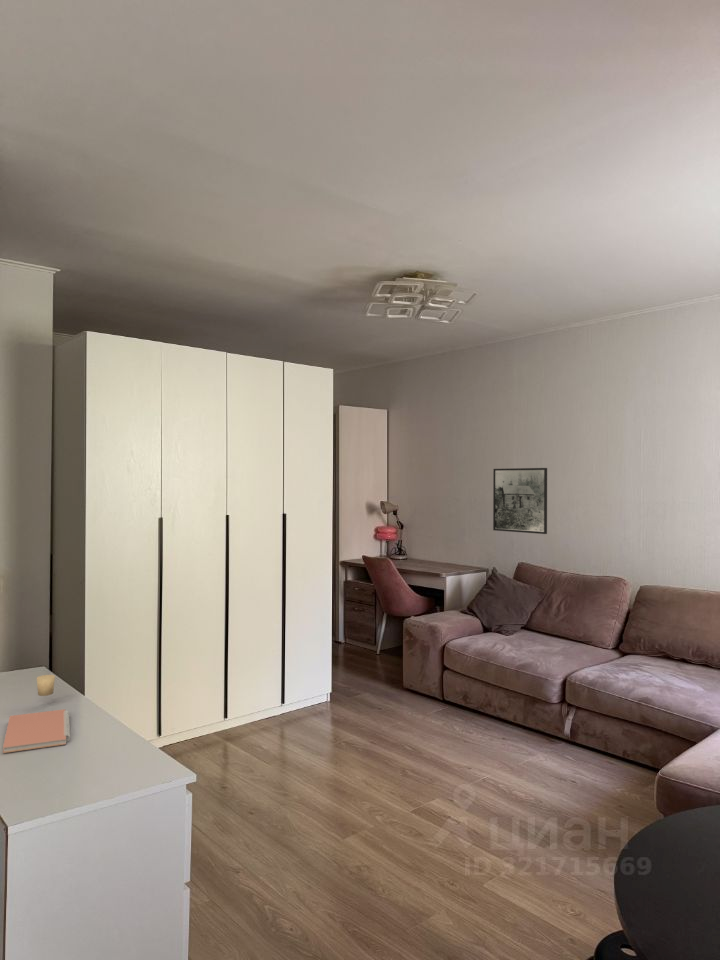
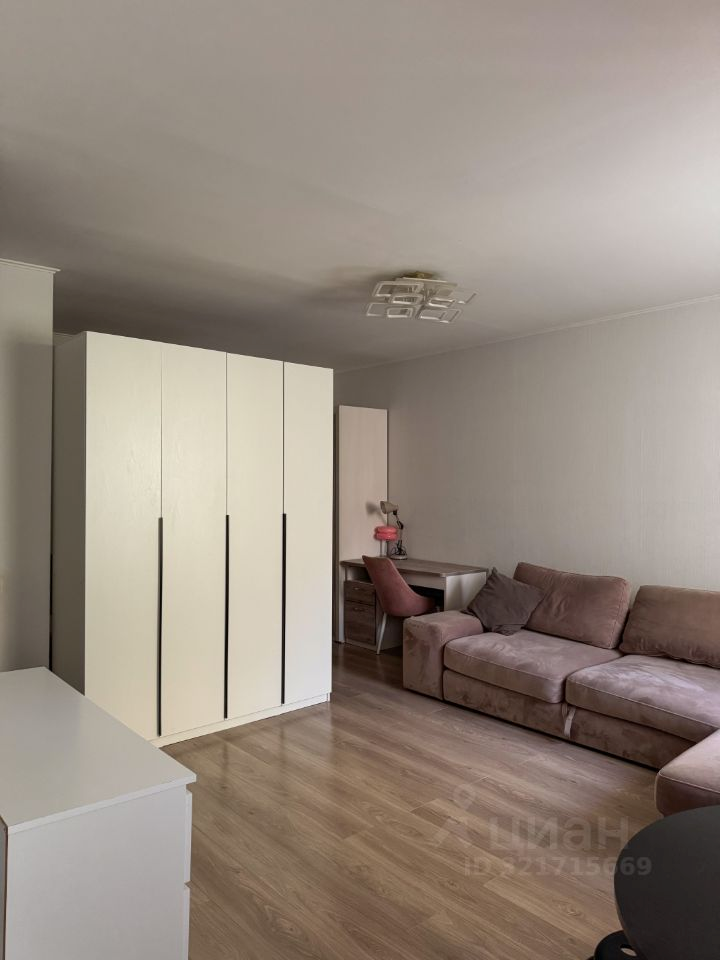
- notebook [2,708,71,754]
- candle [36,674,56,697]
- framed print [492,467,548,535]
